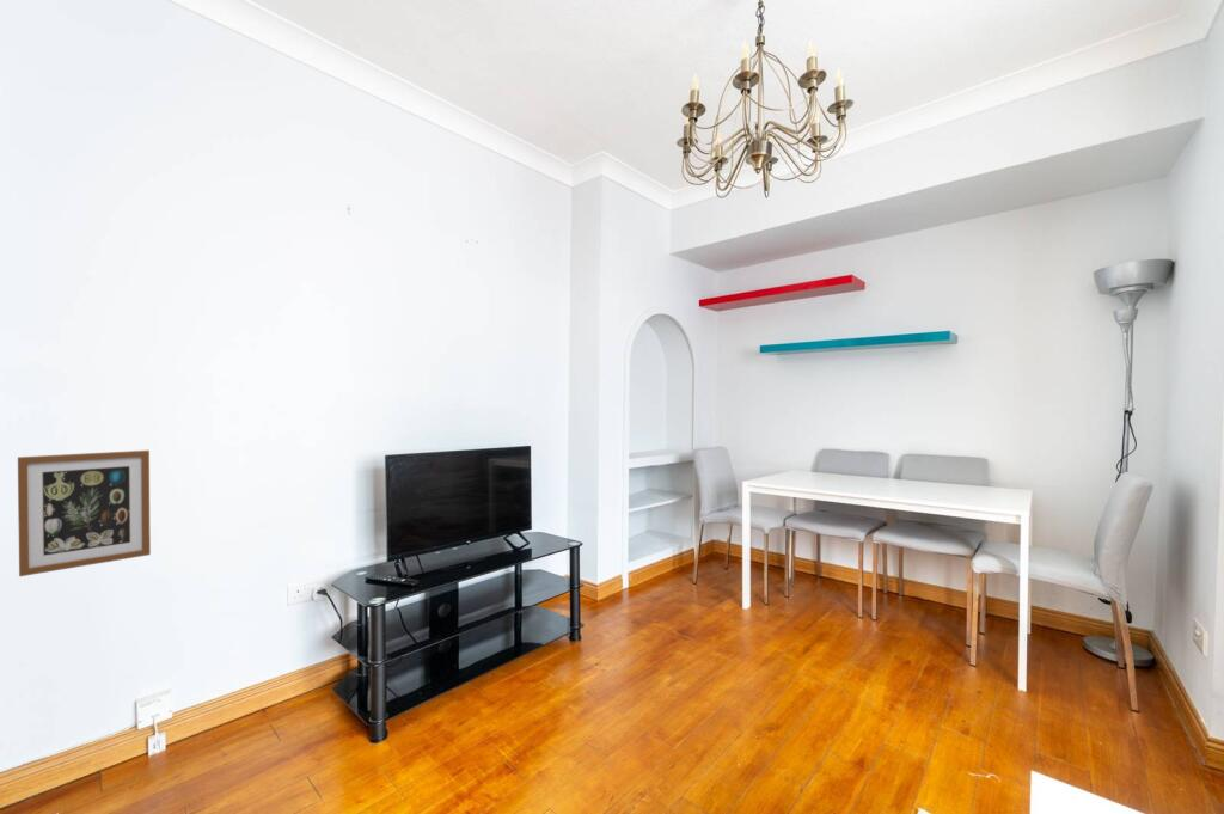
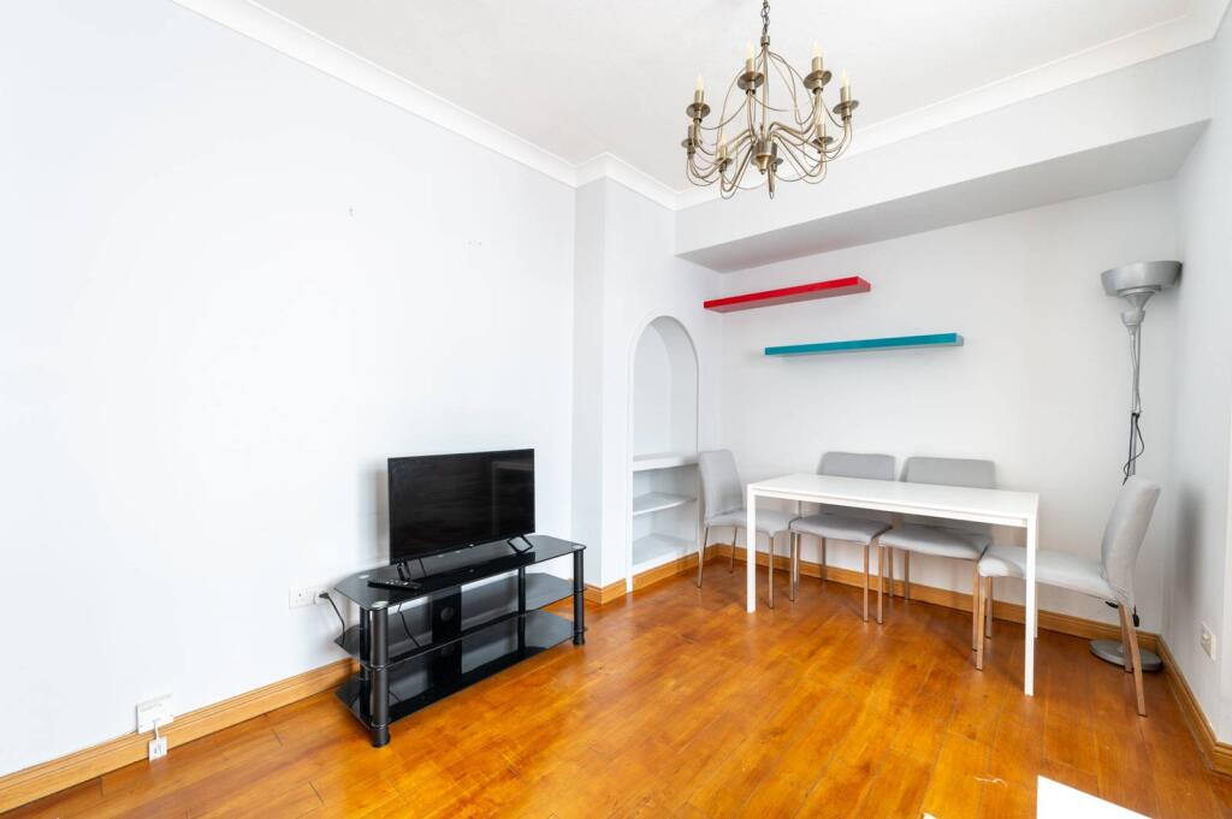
- wall art [17,449,152,577]
